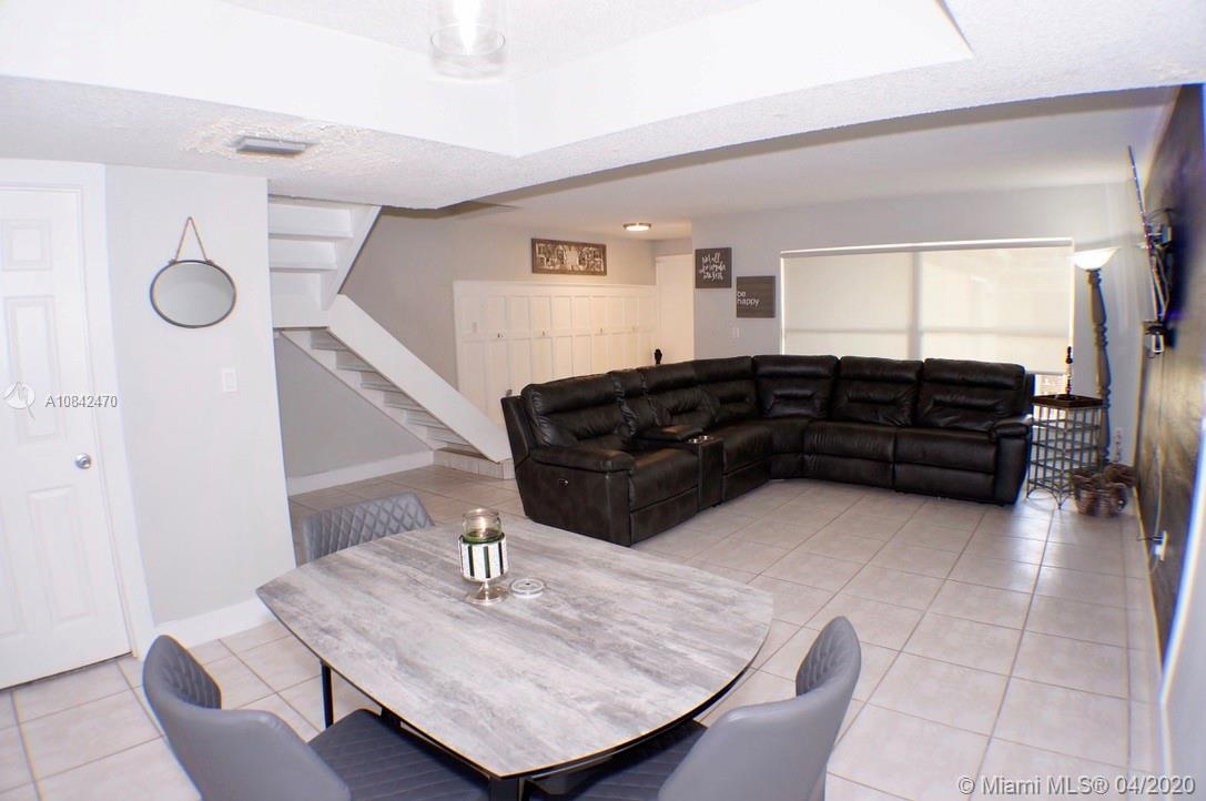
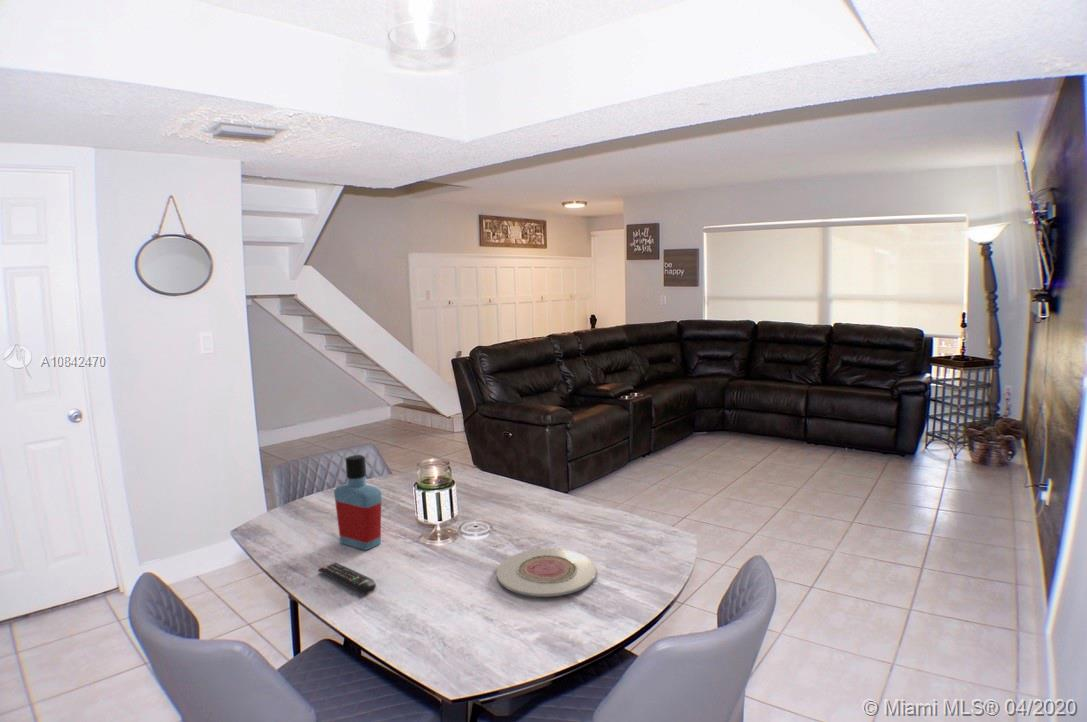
+ plate [495,548,598,598]
+ remote control [317,562,377,595]
+ bottle [333,454,382,551]
